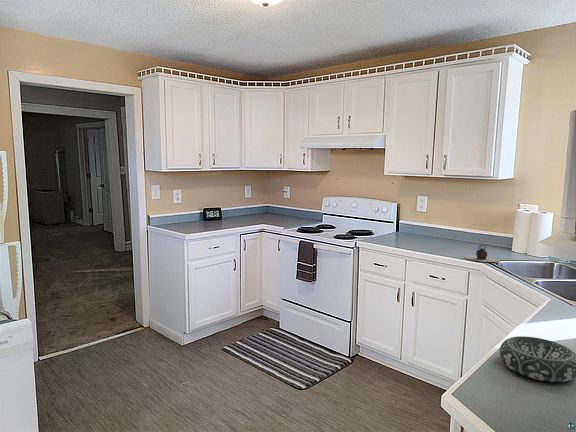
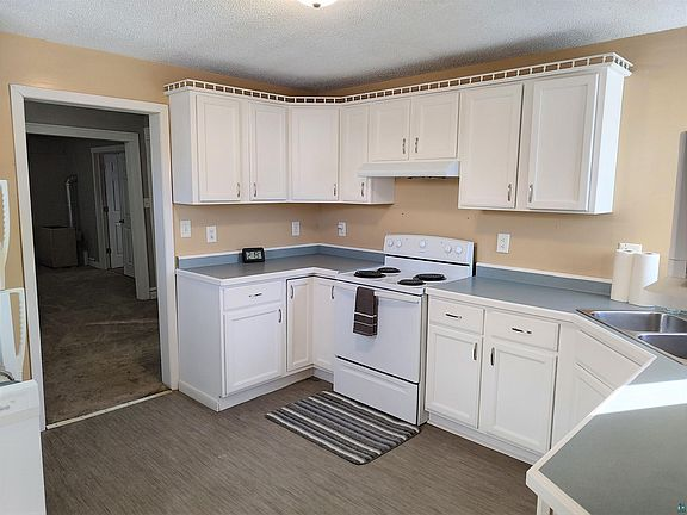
- decorative bowl [498,335,576,383]
- teapot [464,244,500,263]
